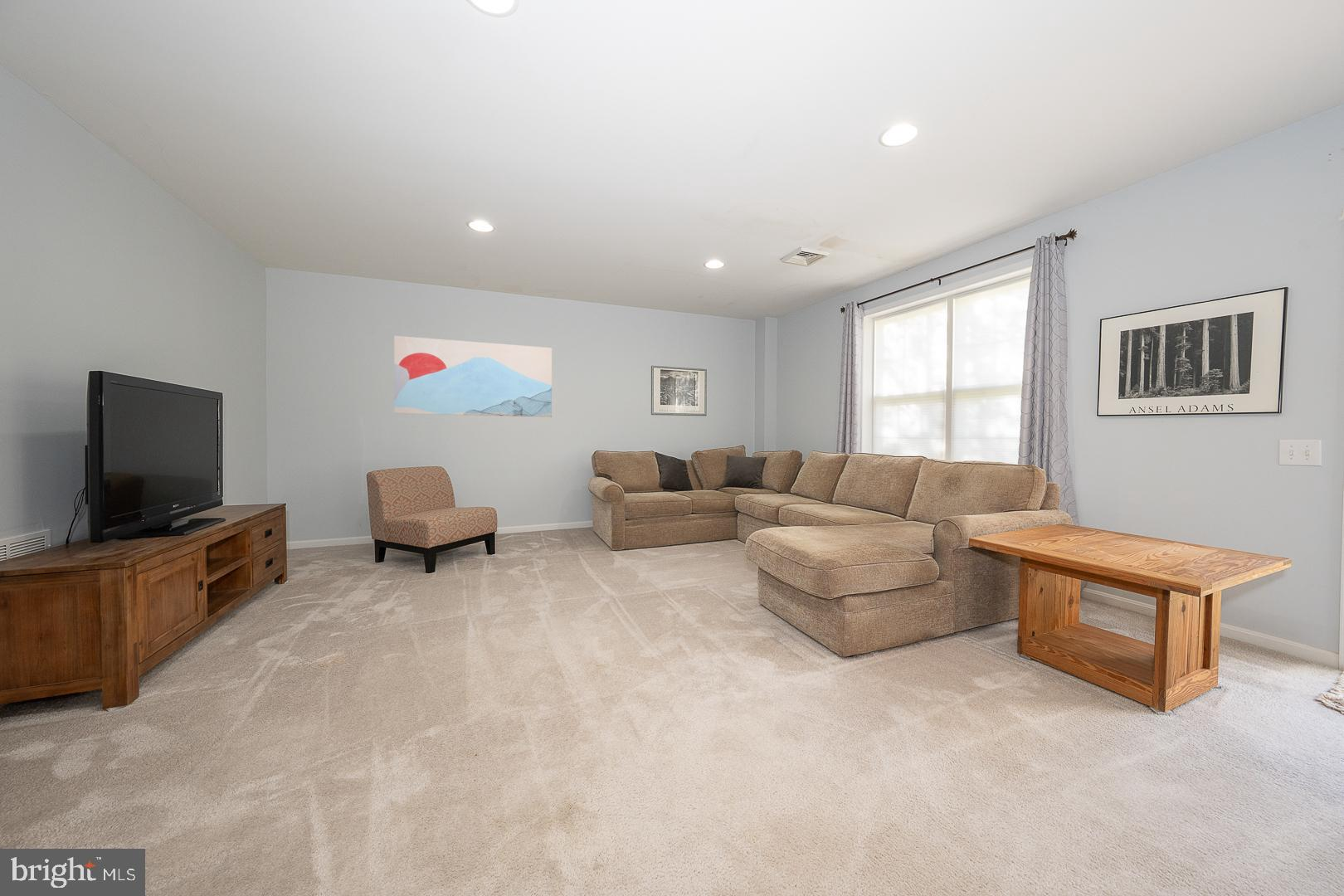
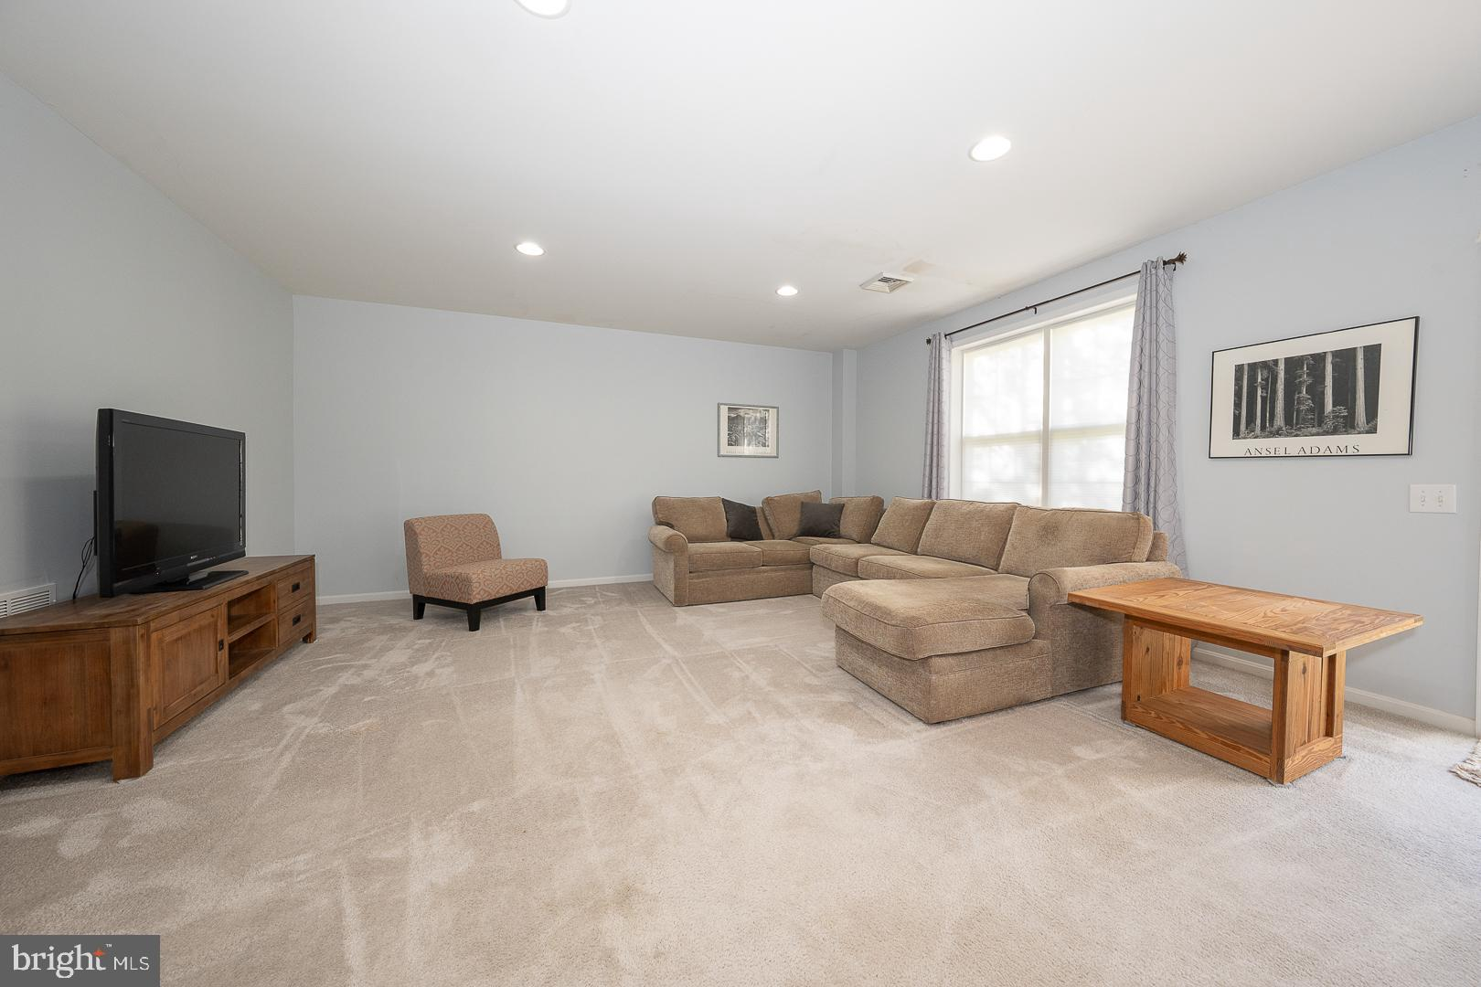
- wall art [393,335,553,418]
